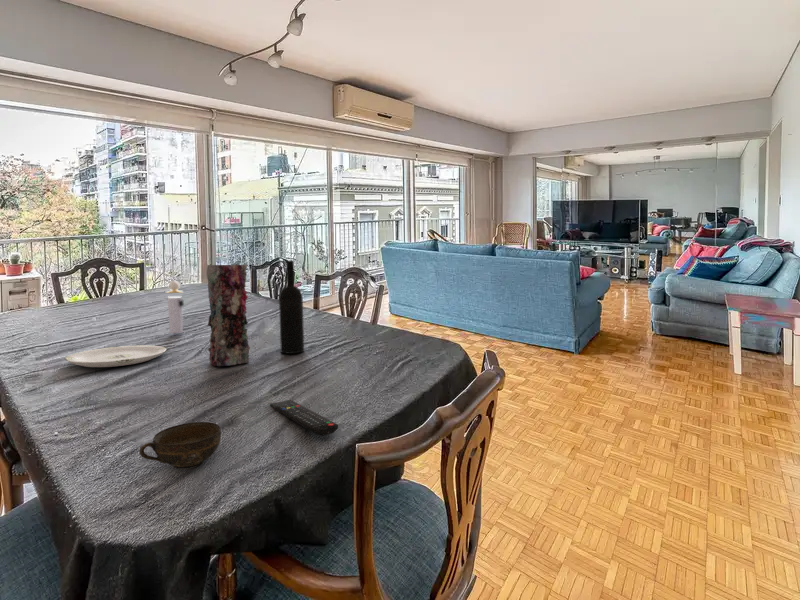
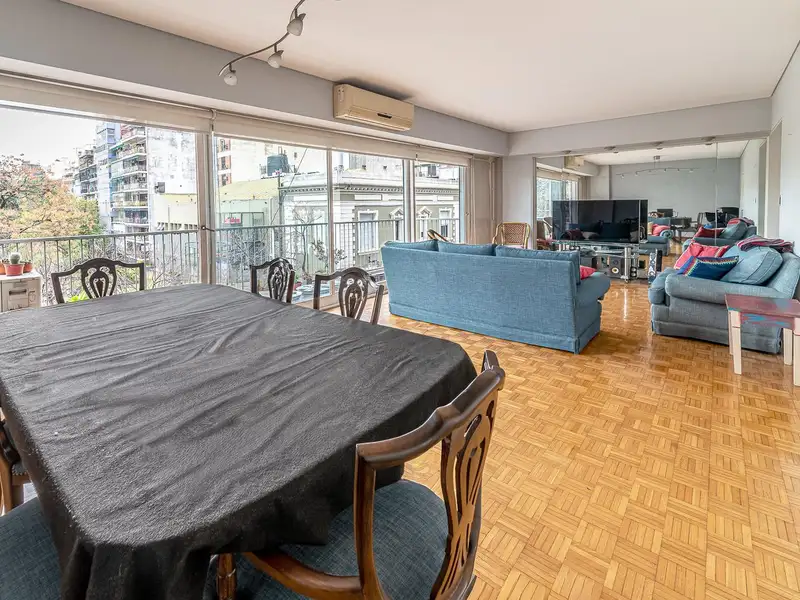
- cup [139,421,222,470]
- wine bottle [278,259,305,355]
- perfume bottle [165,280,185,334]
- remote control [269,399,339,437]
- vase [206,264,251,367]
- plate [64,344,167,368]
